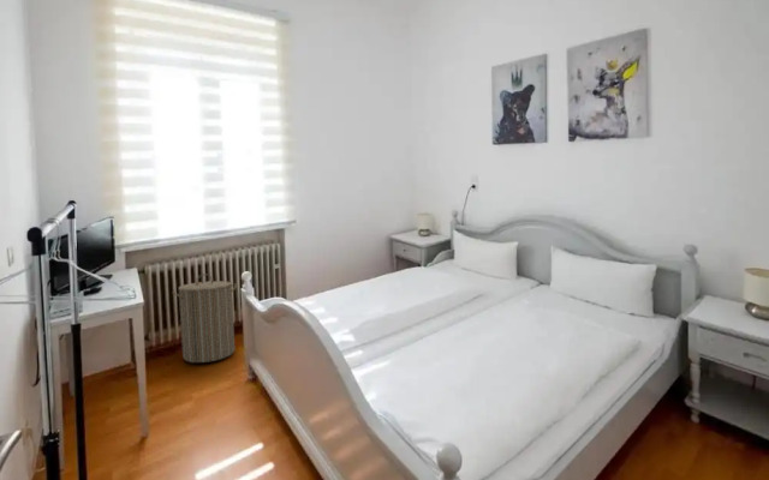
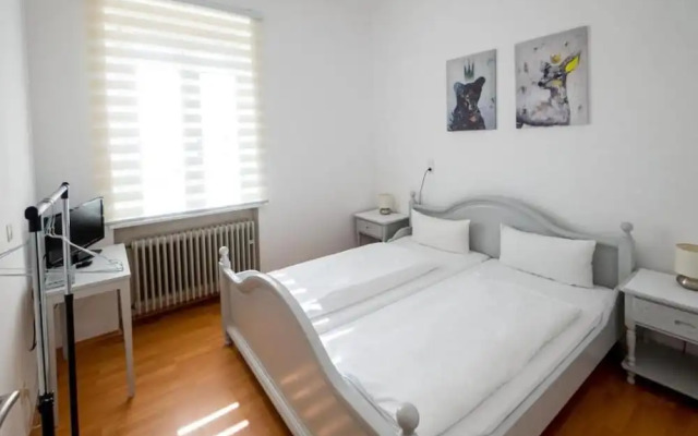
- laundry hamper [172,272,238,364]
